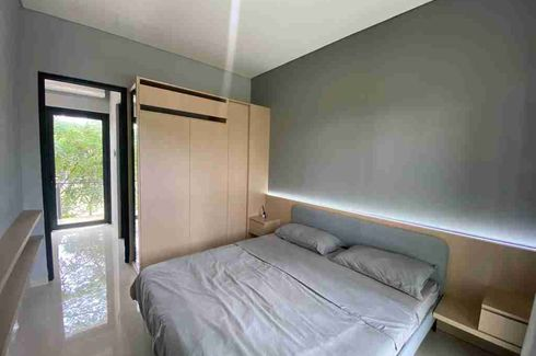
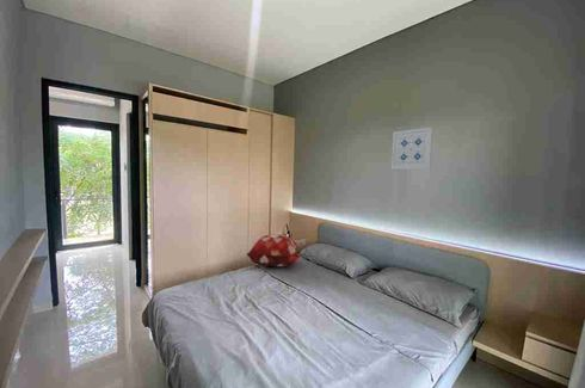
+ decorative pillow [246,233,302,267]
+ wall art [390,127,435,171]
